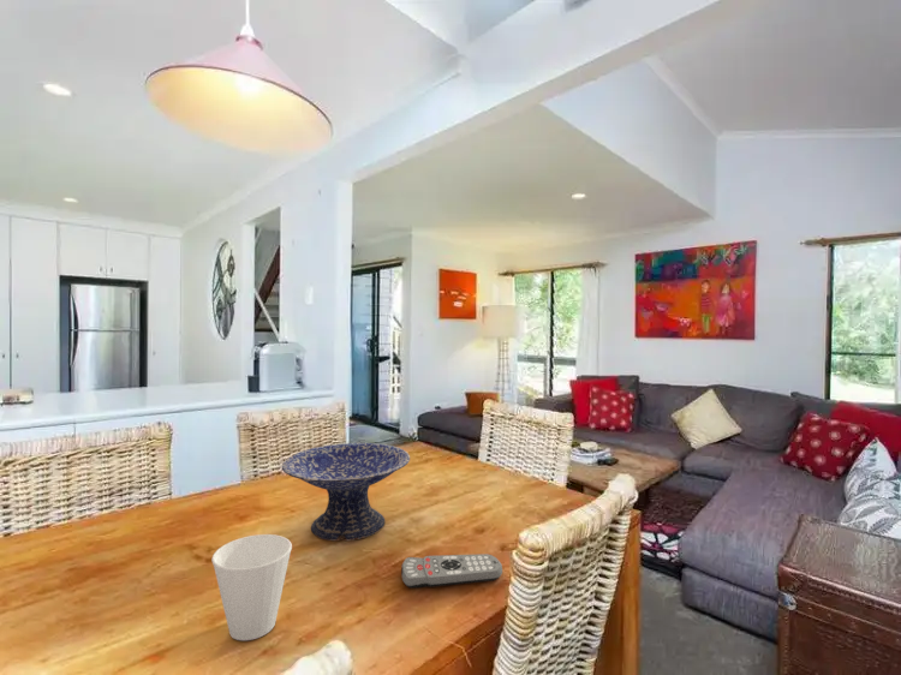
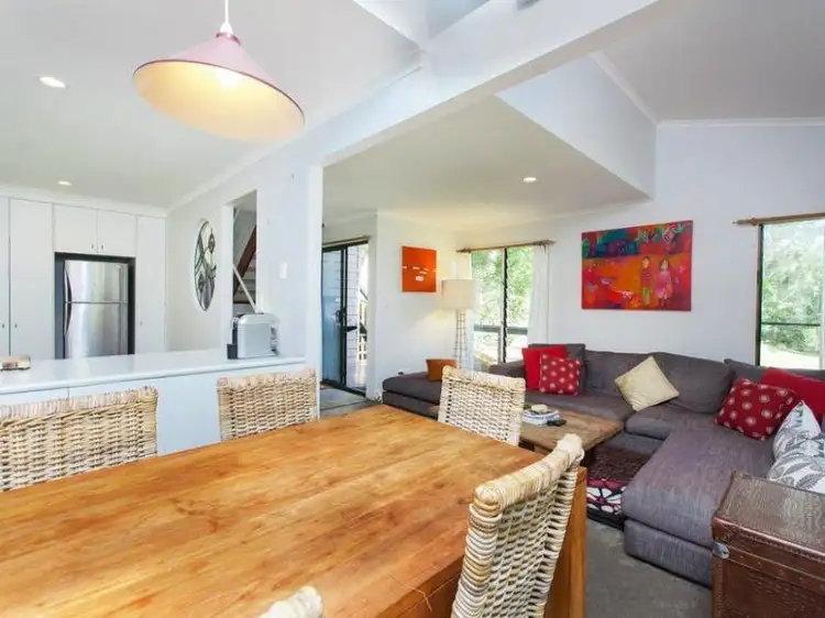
- decorative bowl [281,442,411,542]
- remote control [400,552,503,590]
- cup [210,533,293,641]
